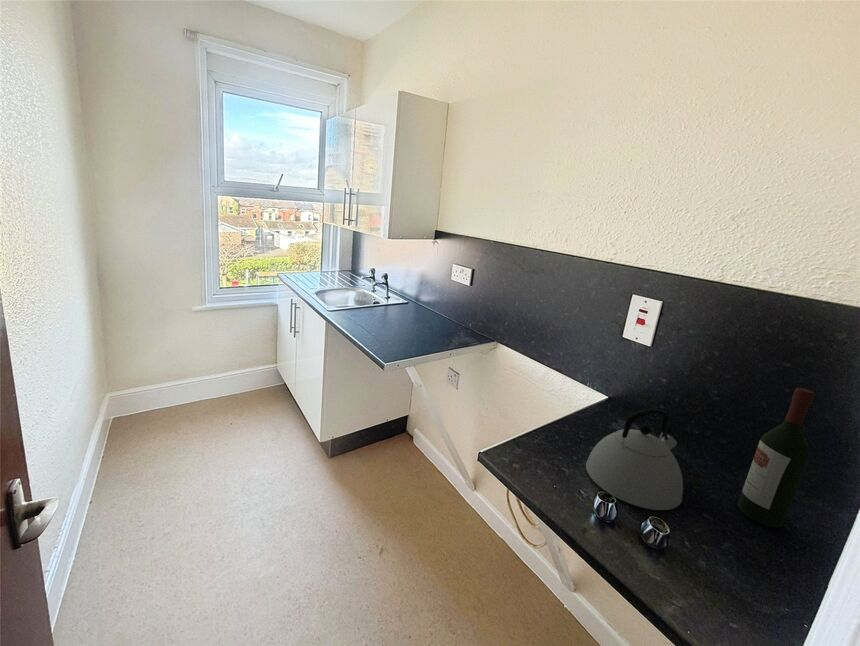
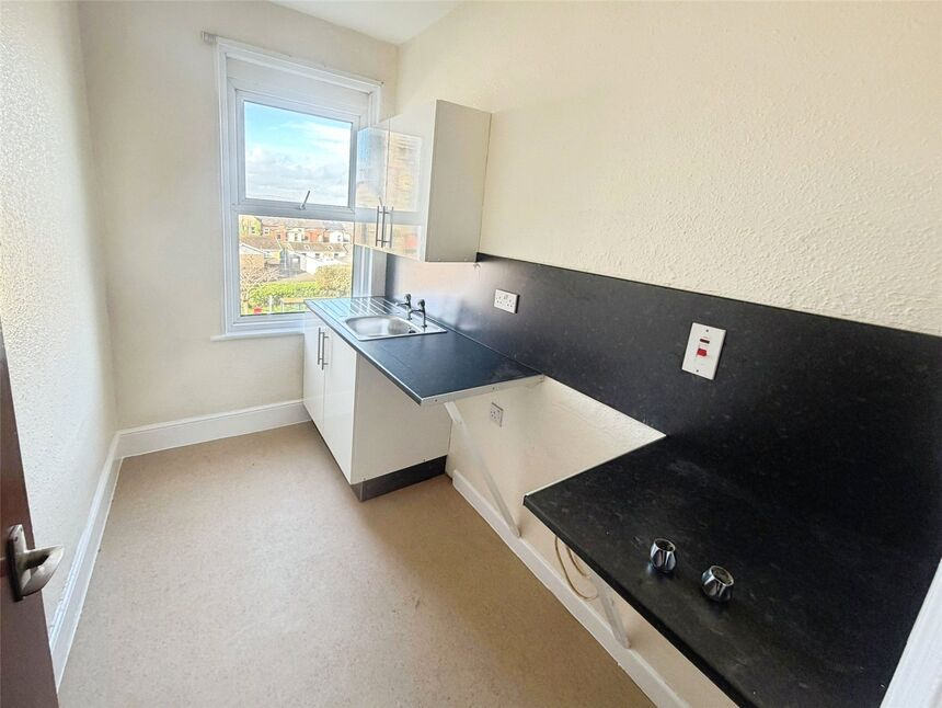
- kettle [585,408,684,511]
- wine bottle [737,387,815,529]
